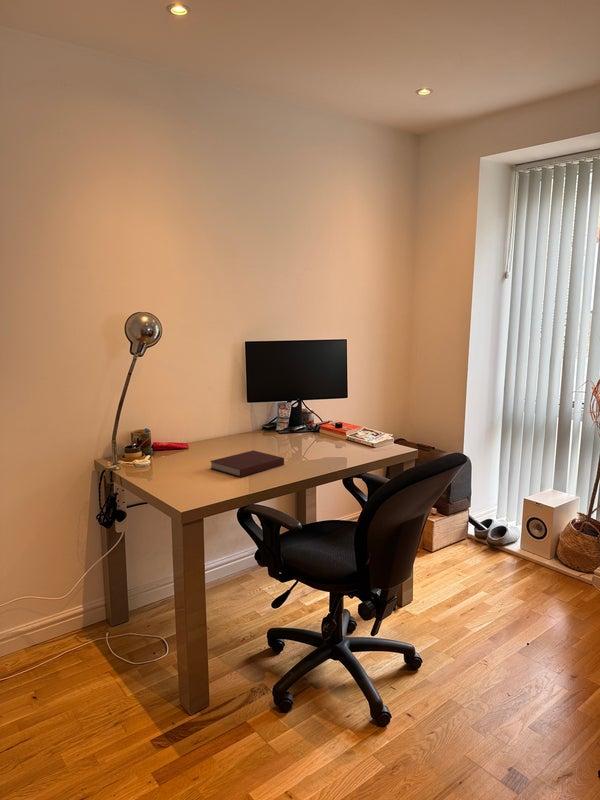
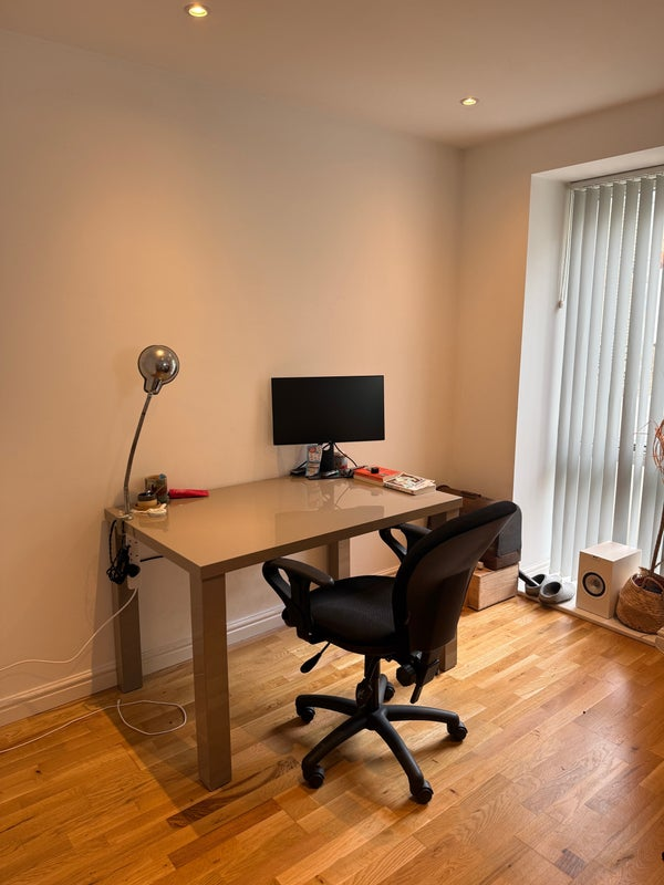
- notebook [209,449,285,478]
